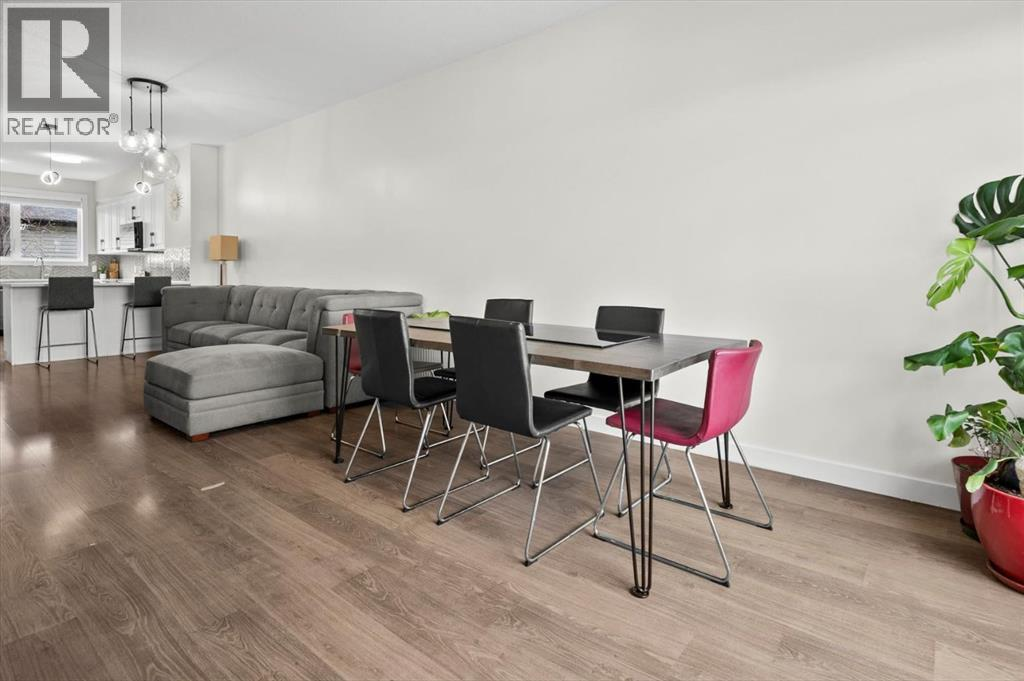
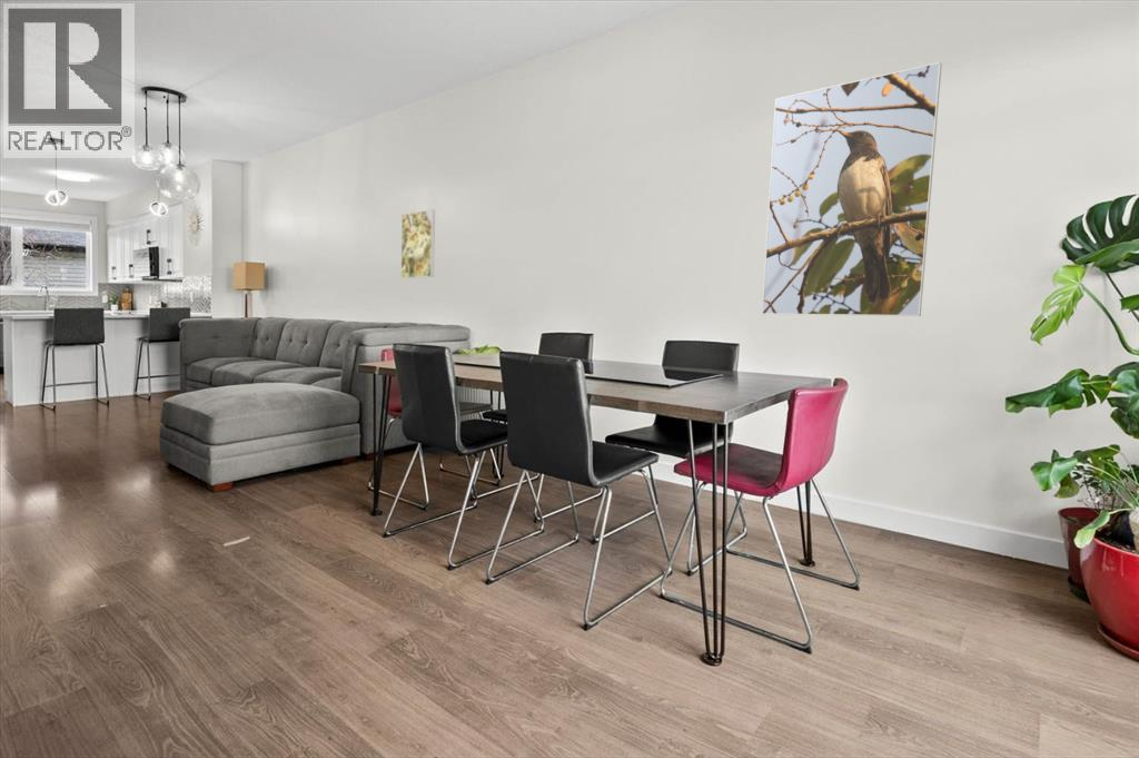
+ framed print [400,208,436,279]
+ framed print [761,61,943,317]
